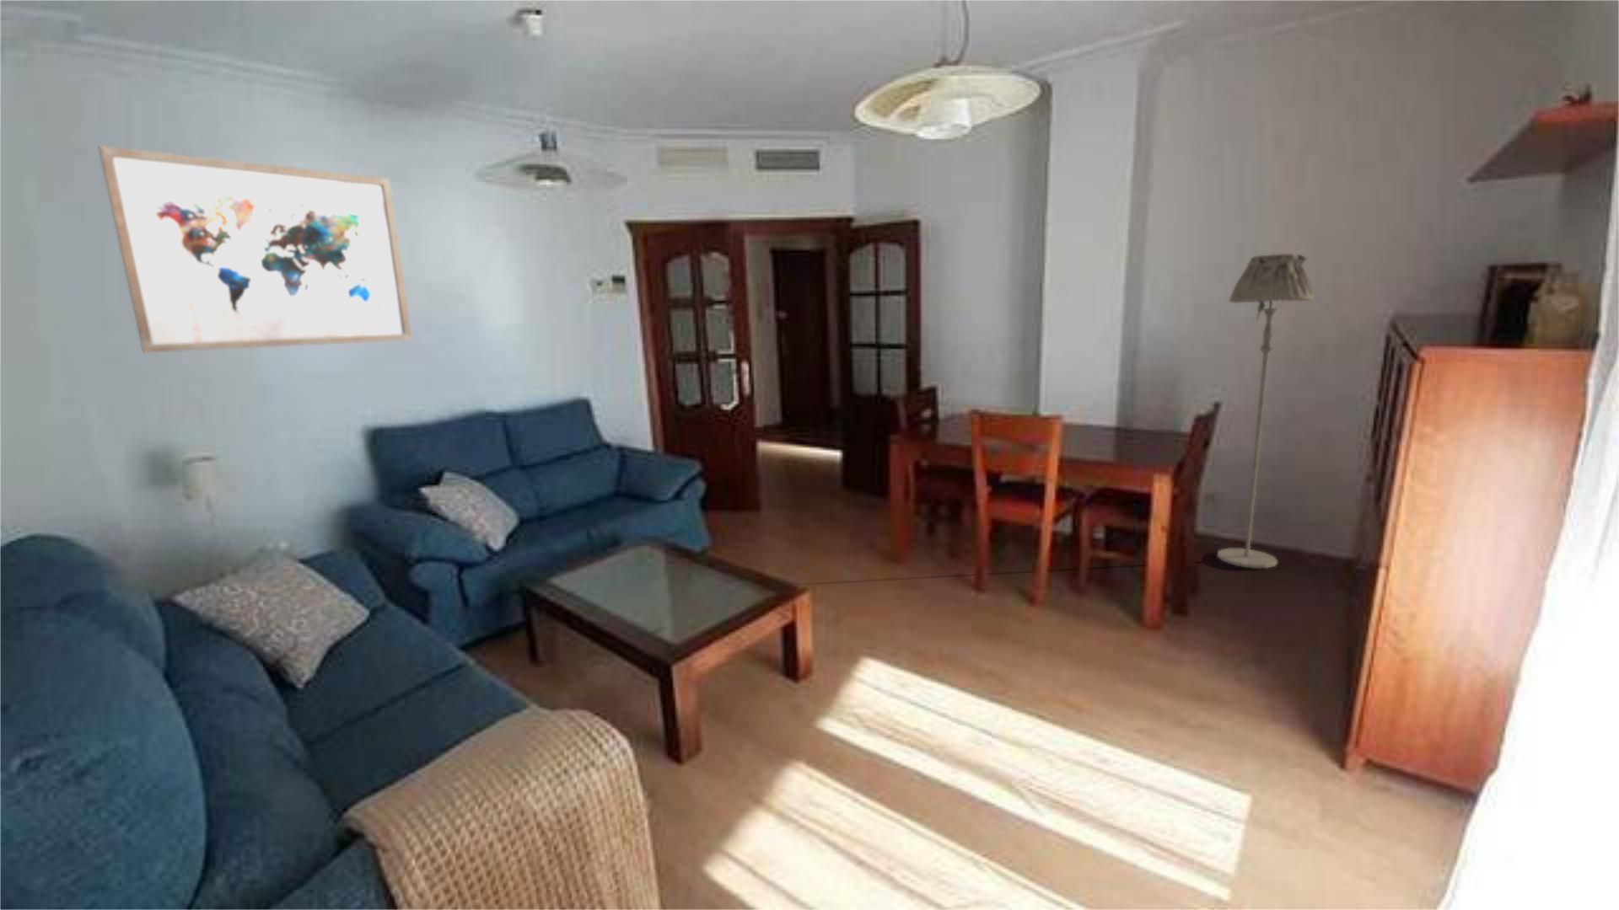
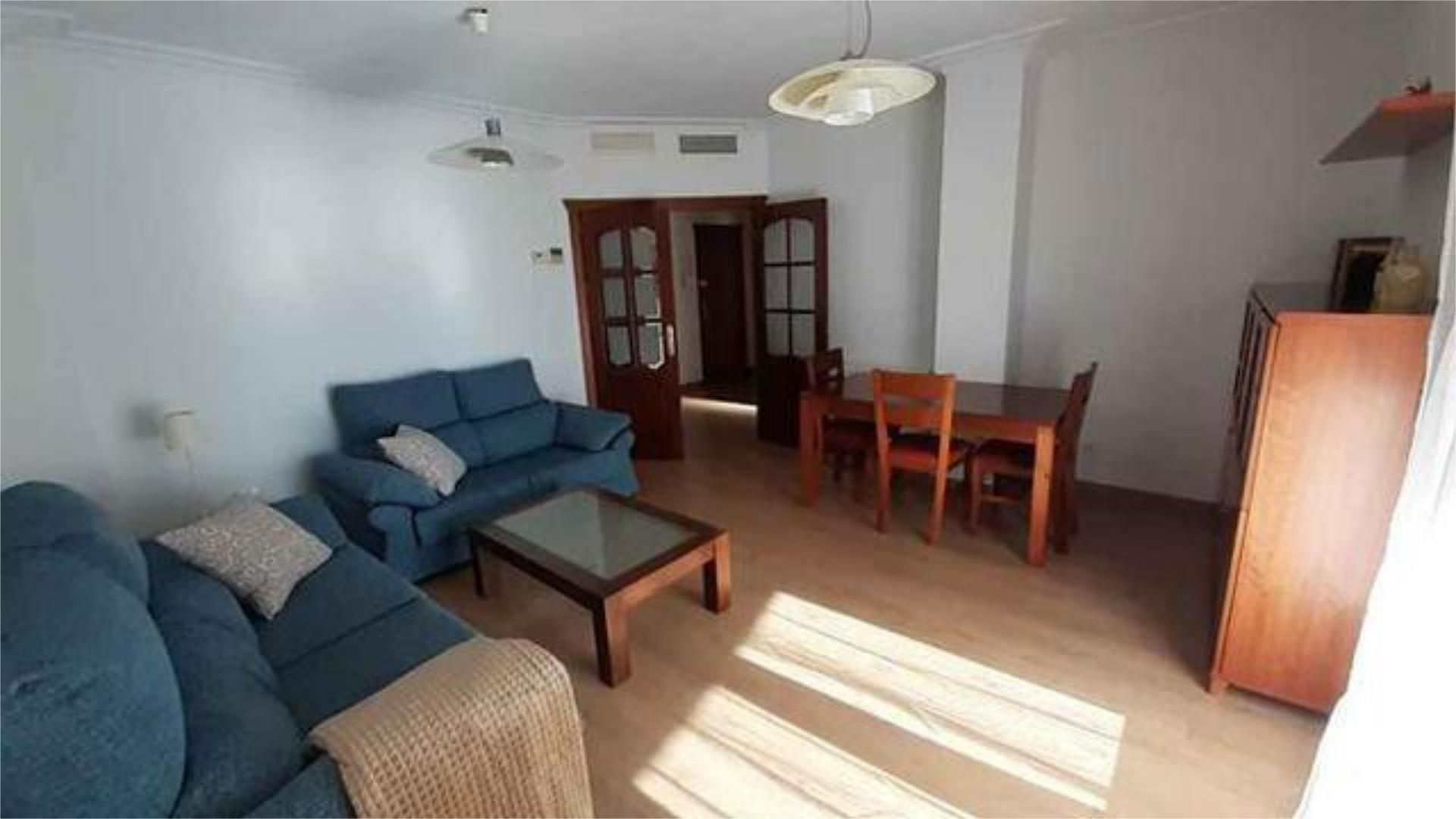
- wall art [98,144,414,353]
- floor lamp [1216,252,1314,570]
